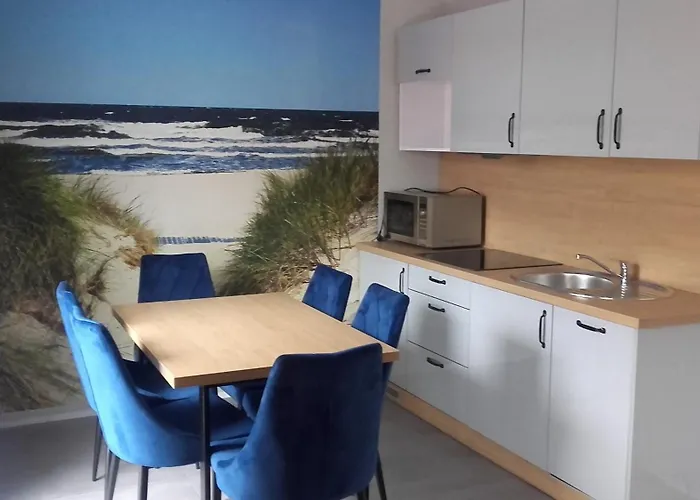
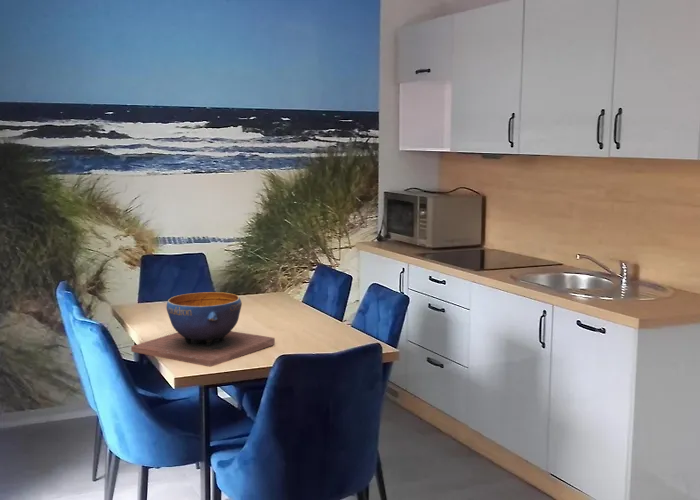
+ decorative bowl [130,291,276,368]
